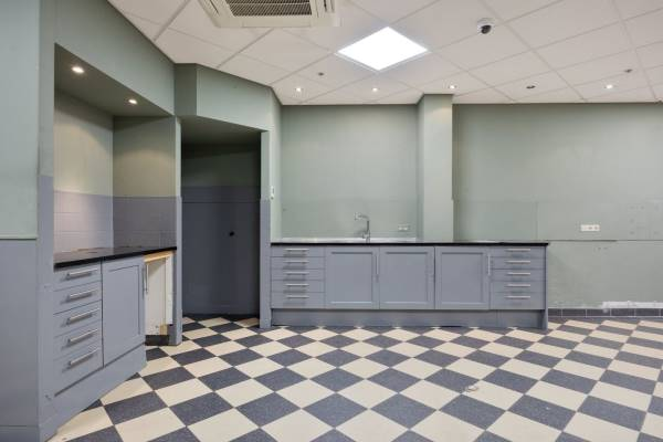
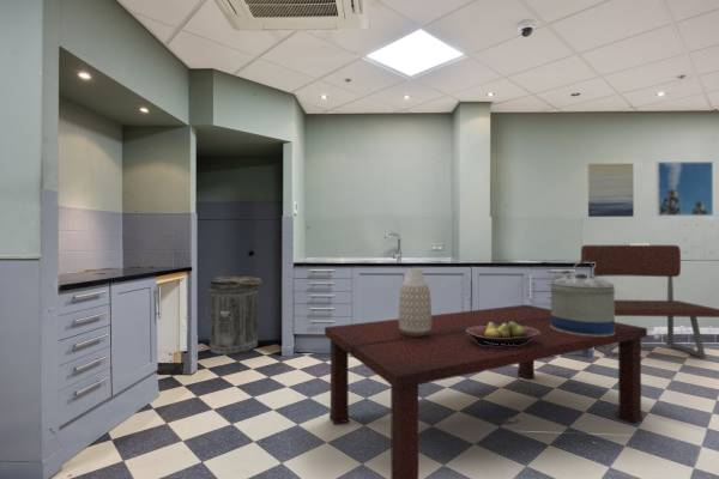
+ dining table [324,304,648,479]
+ water jug [549,260,616,336]
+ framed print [655,160,714,217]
+ vase [398,267,433,336]
+ fruit bowl [466,322,539,346]
+ bench [580,244,719,359]
+ wall art [587,163,635,218]
+ trash can lid [207,275,264,356]
